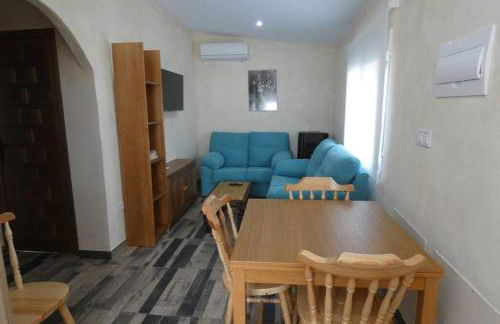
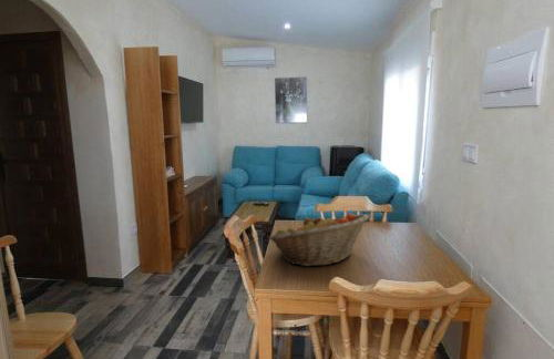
+ fruit basket [267,213,370,267]
